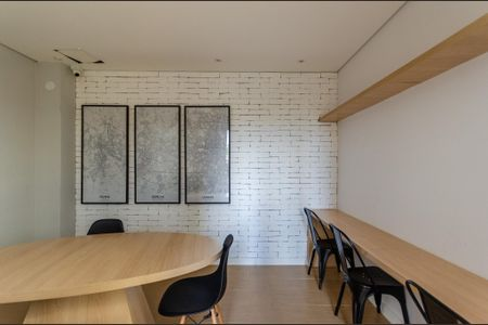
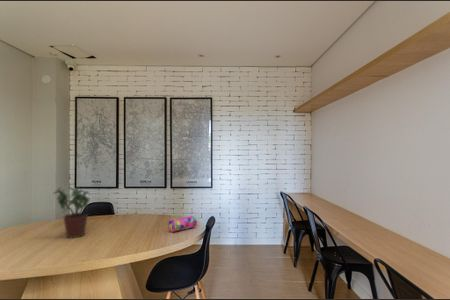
+ pencil case [167,215,198,233]
+ potted plant [52,186,91,239]
